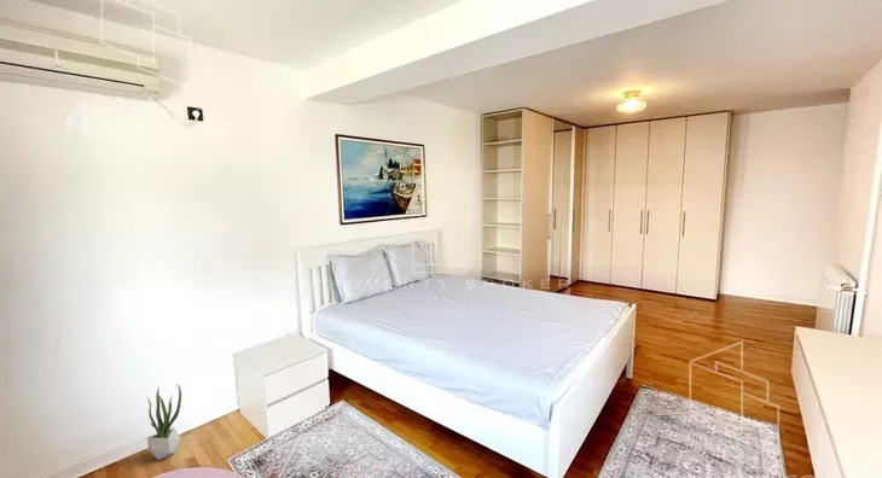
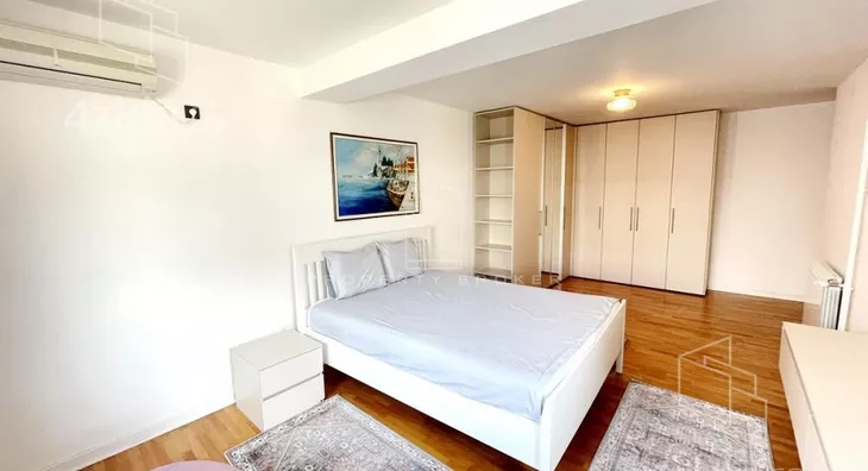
- potted plant [146,384,182,461]
